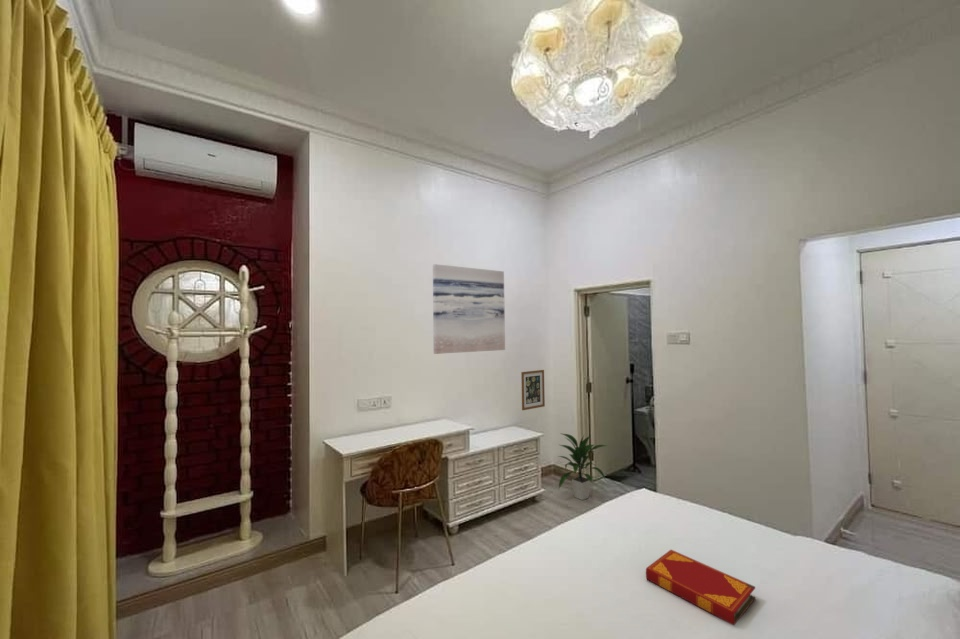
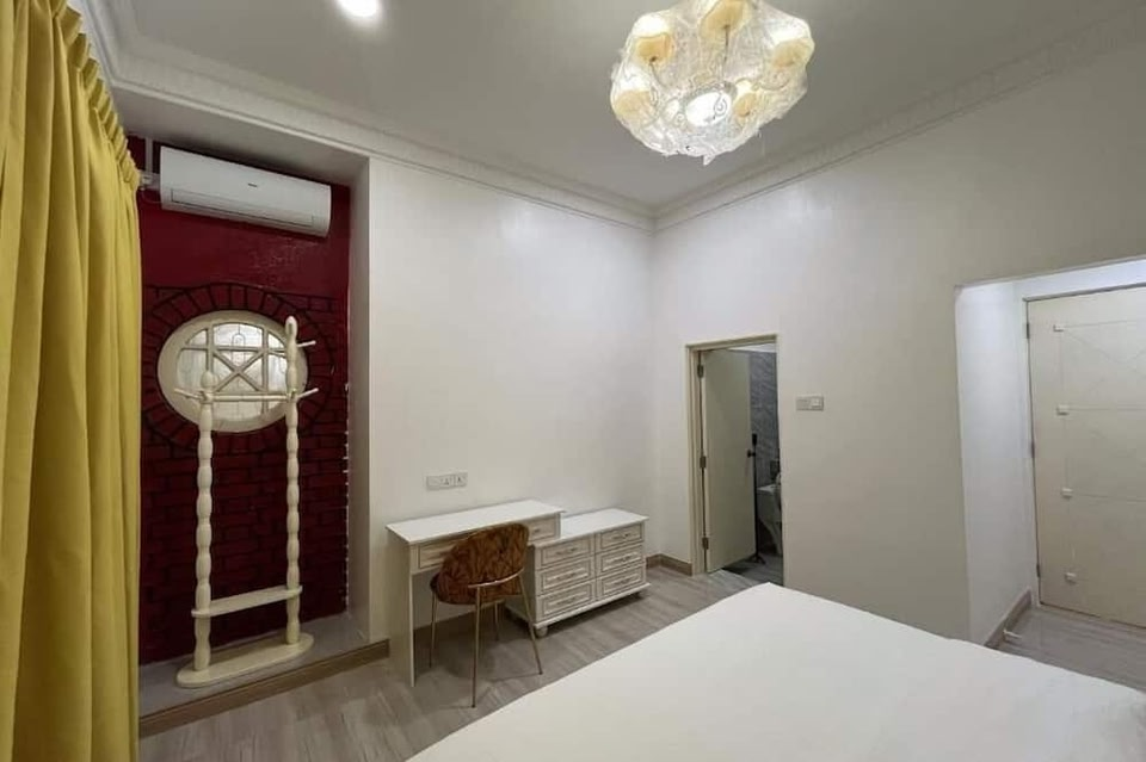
- wall art [432,263,506,355]
- wall art [520,369,546,411]
- hardback book [645,549,756,626]
- indoor plant [557,432,609,501]
